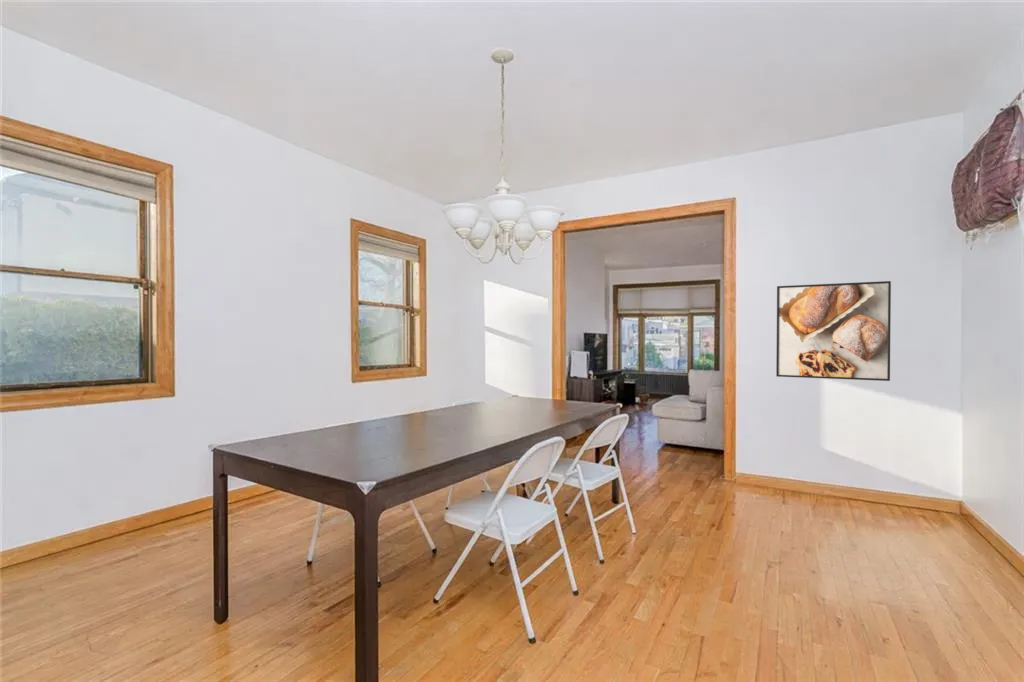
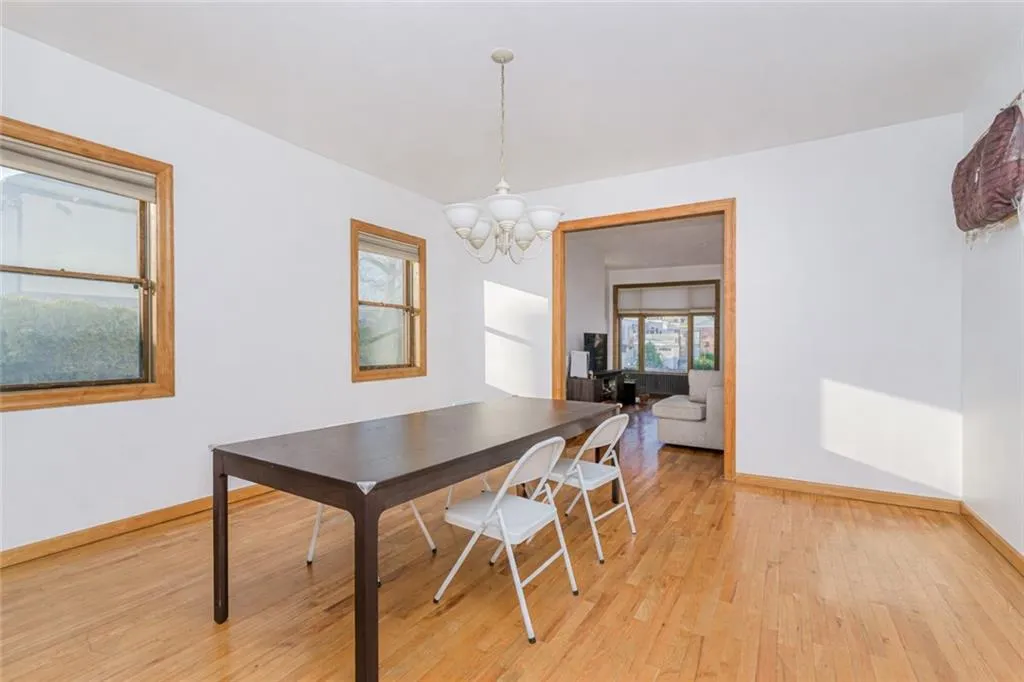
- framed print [775,280,892,382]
